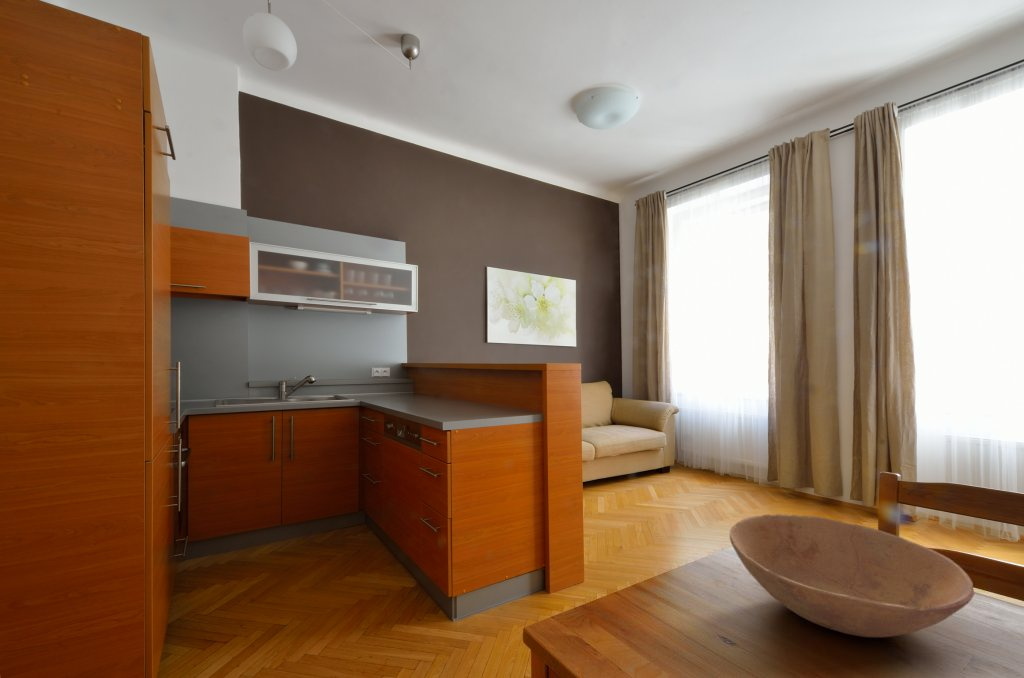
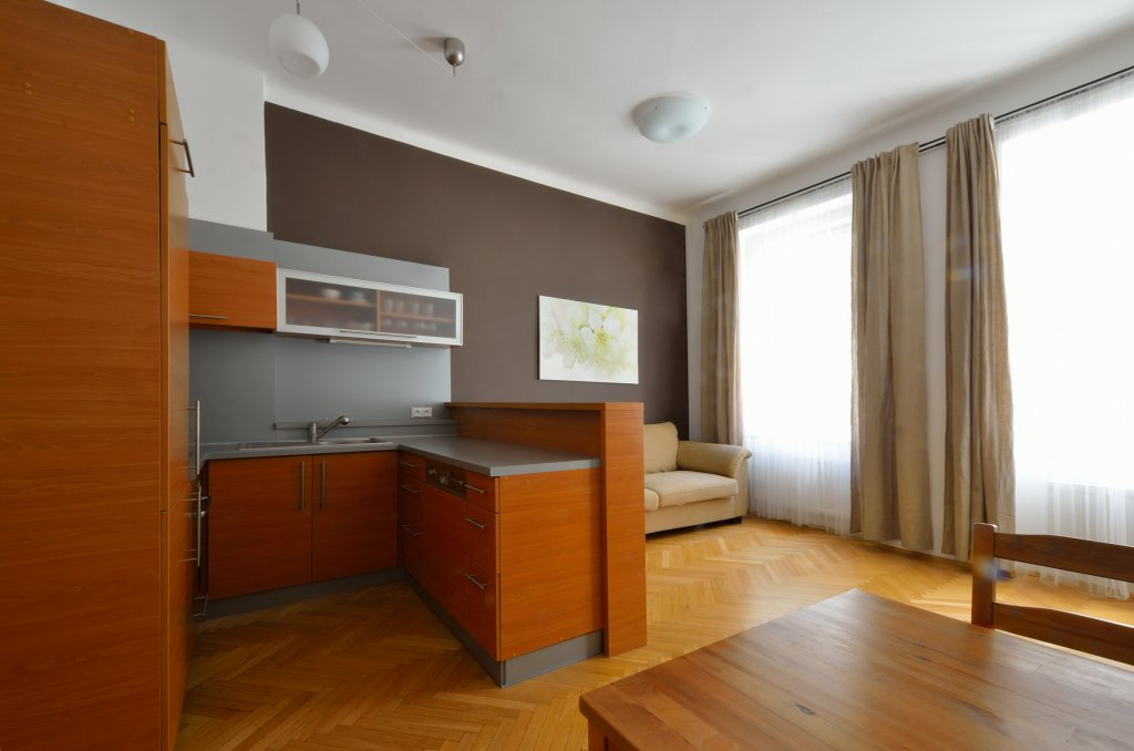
- bowl [729,513,975,638]
